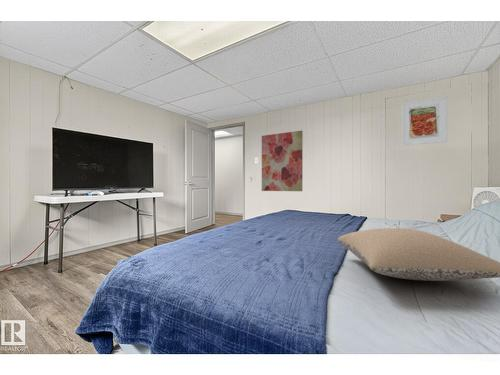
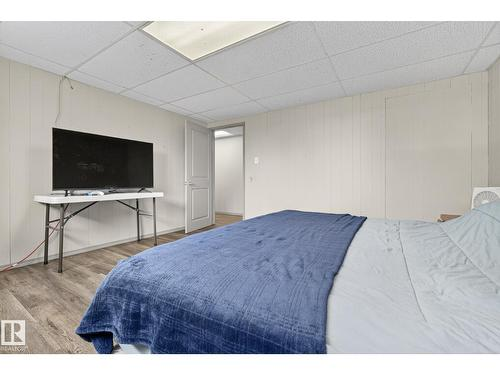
- wall art [261,130,304,192]
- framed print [401,95,448,147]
- pillow [337,227,500,282]
